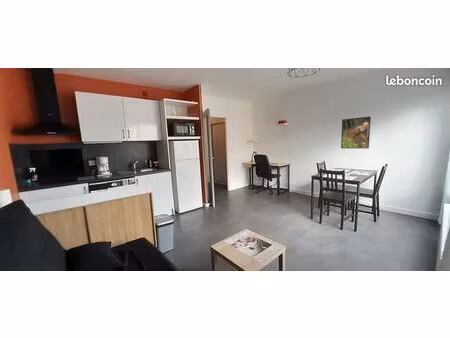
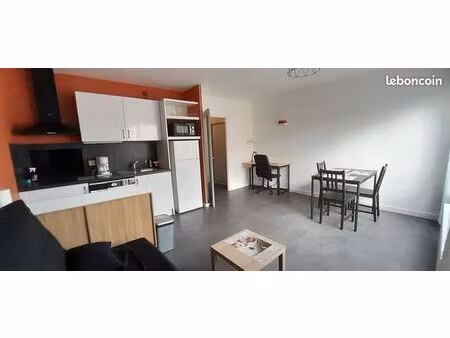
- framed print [340,116,372,149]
